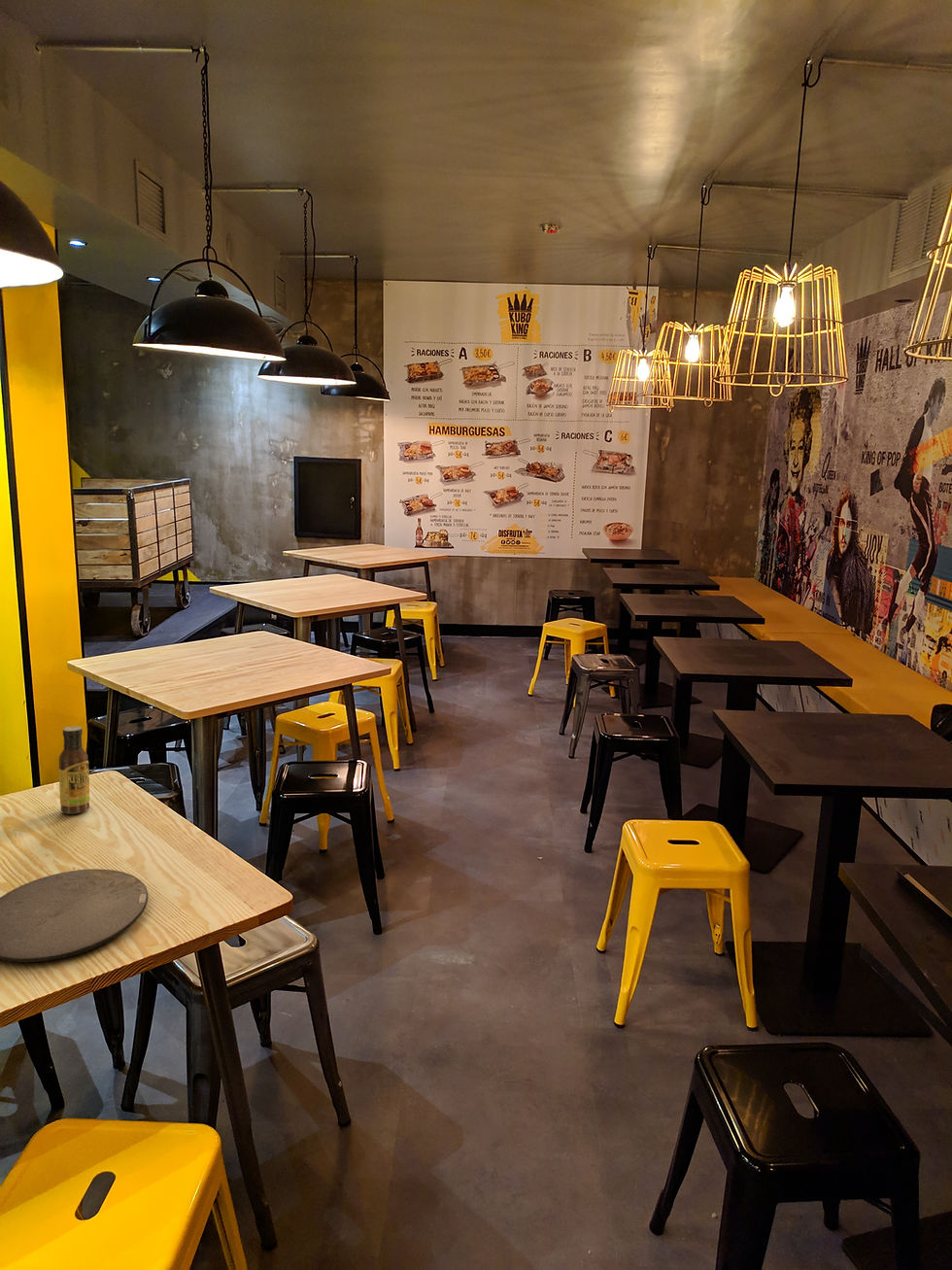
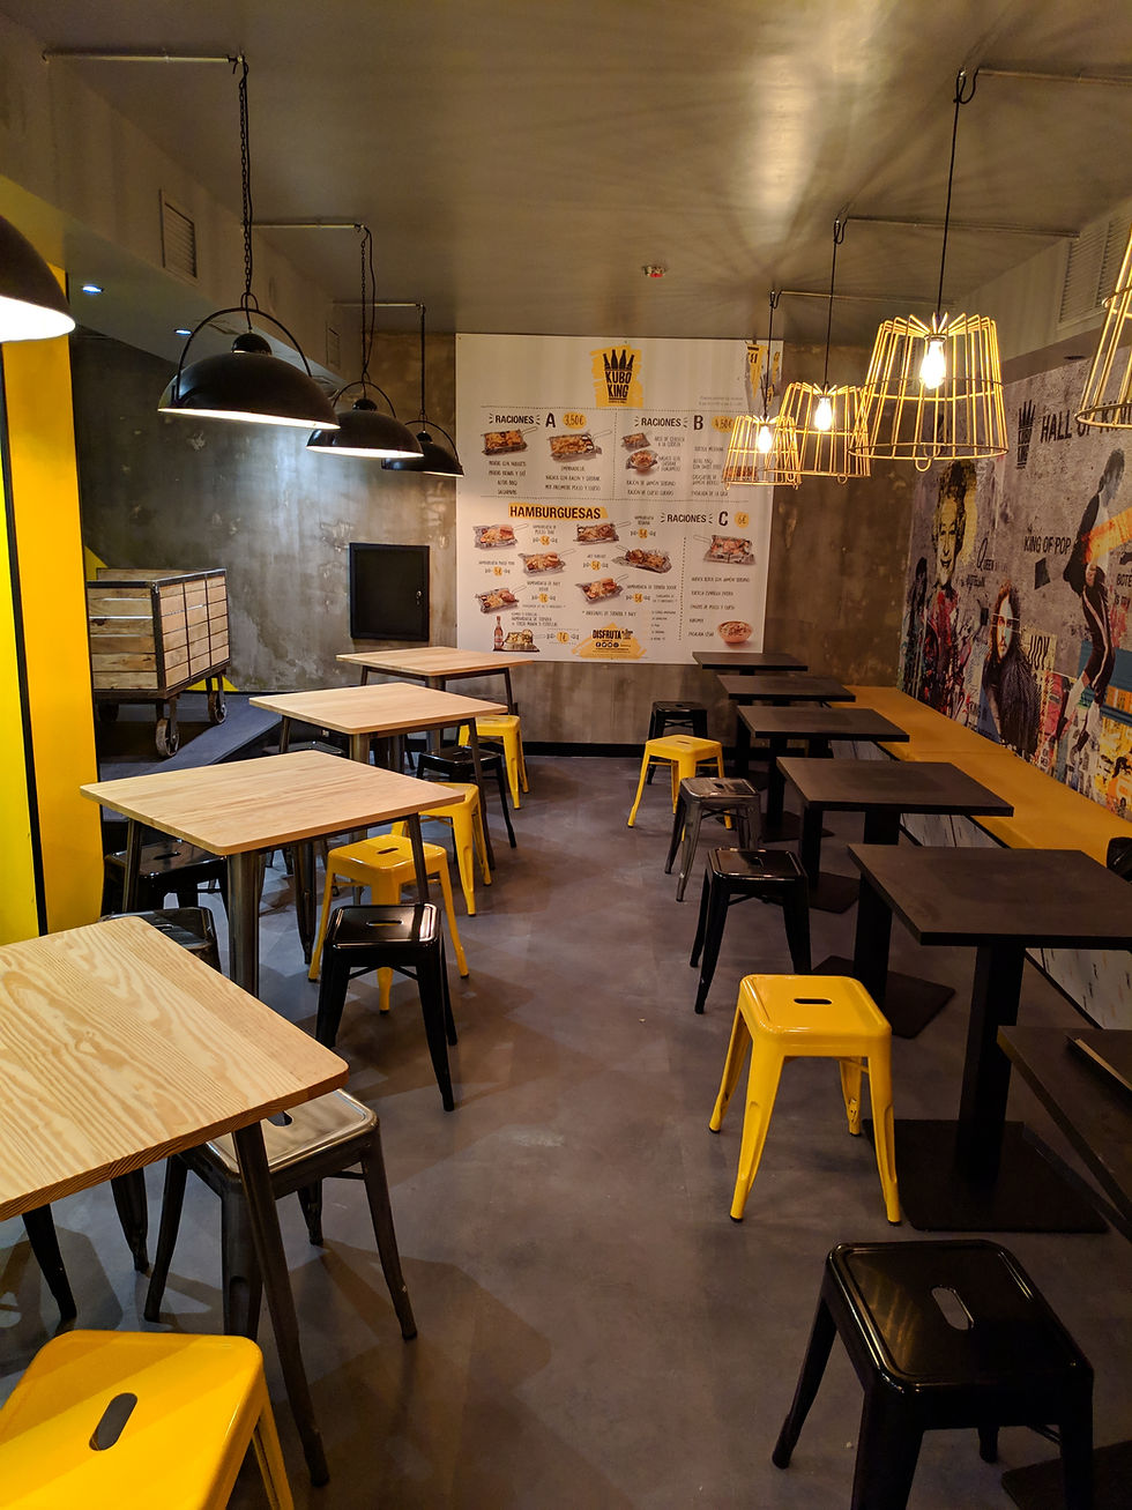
- plate [0,868,149,963]
- sauce bottle [58,725,90,815]
